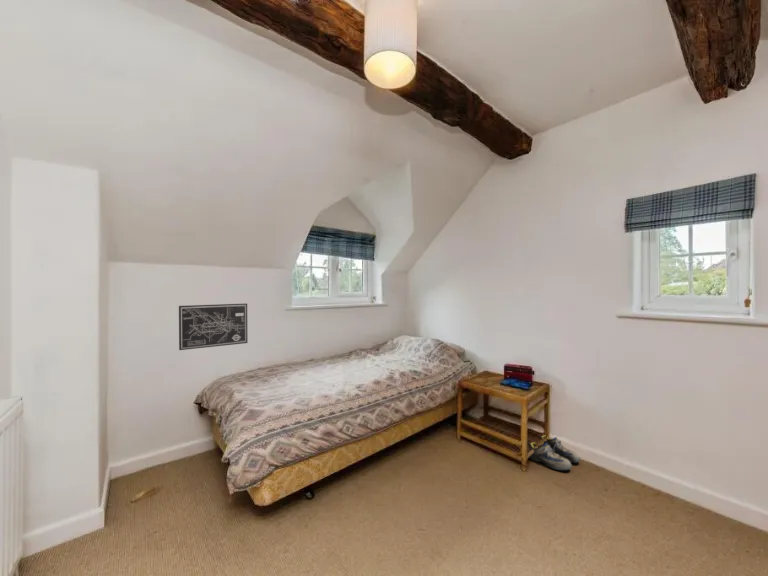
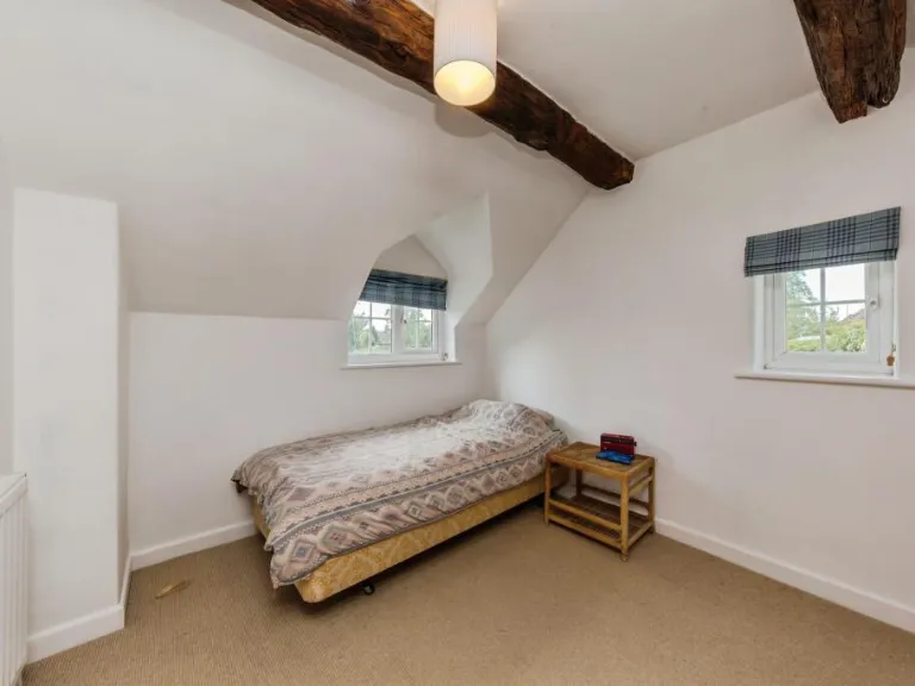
- shoe [527,434,581,471]
- wall art [178,302,249,351]
